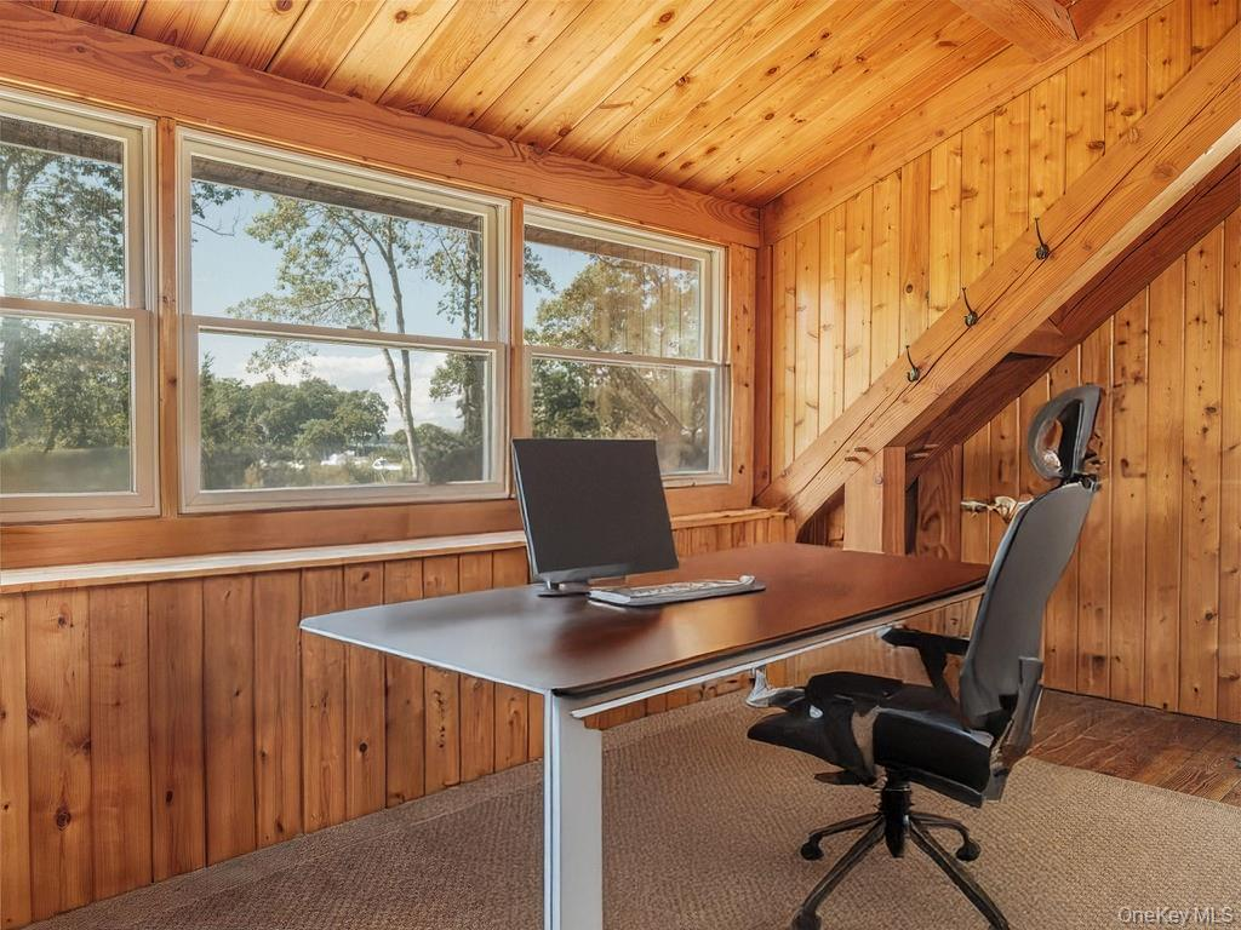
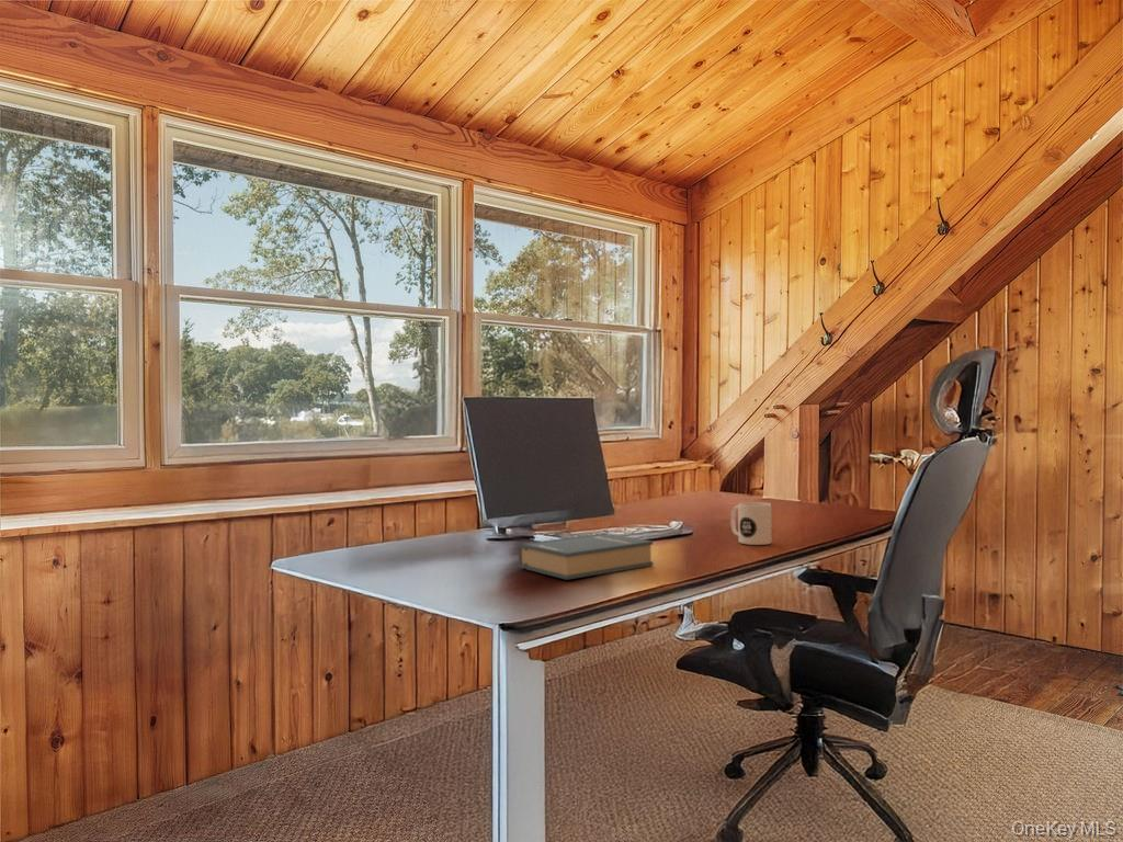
+ mug [729,501,773,546]
+ hardback book [518,532,655,581]
